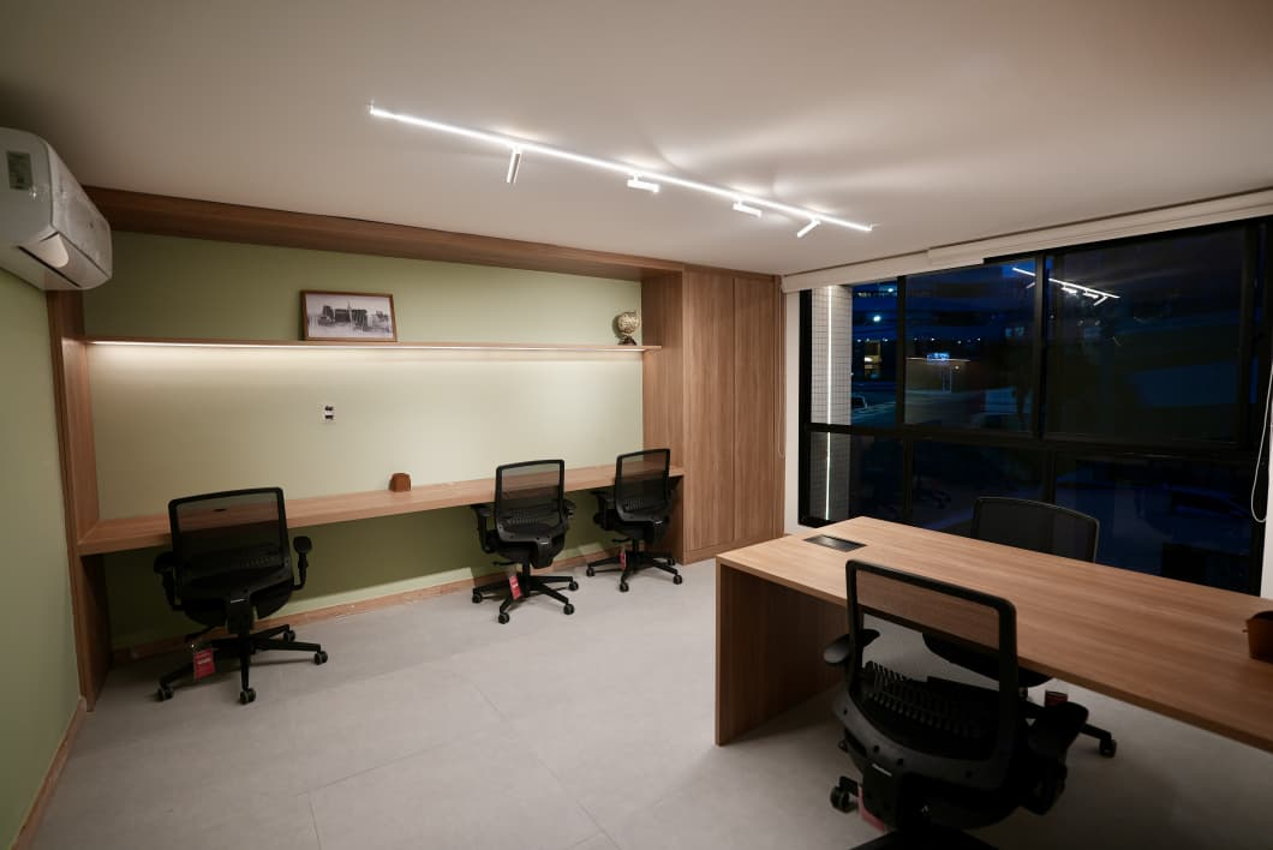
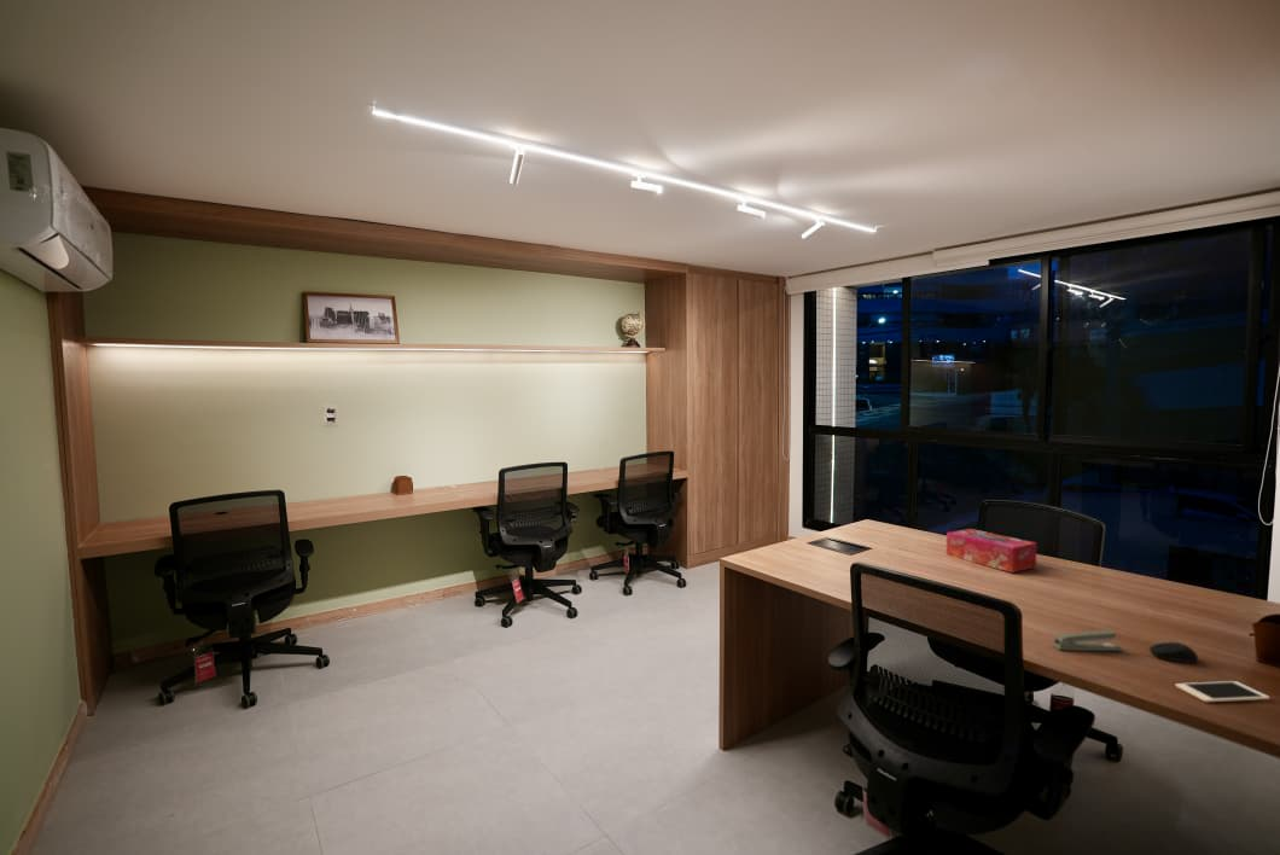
+ stapler [1052,629,1123,652]
+ computer mouse [1148,641,1199,664]
+ cell phone [1175,680,1270,703]
+ tissue box [946,528,1037,574]
